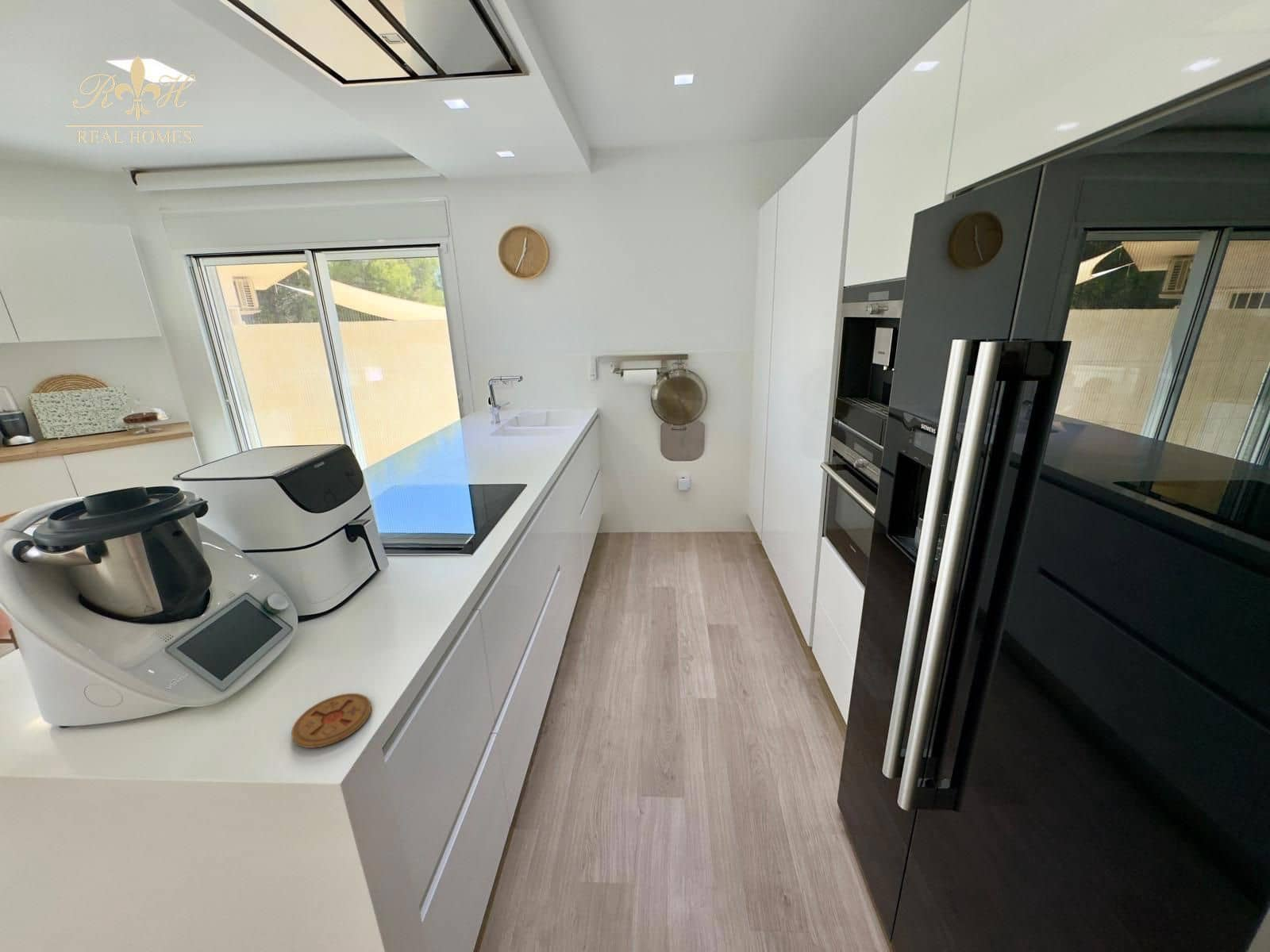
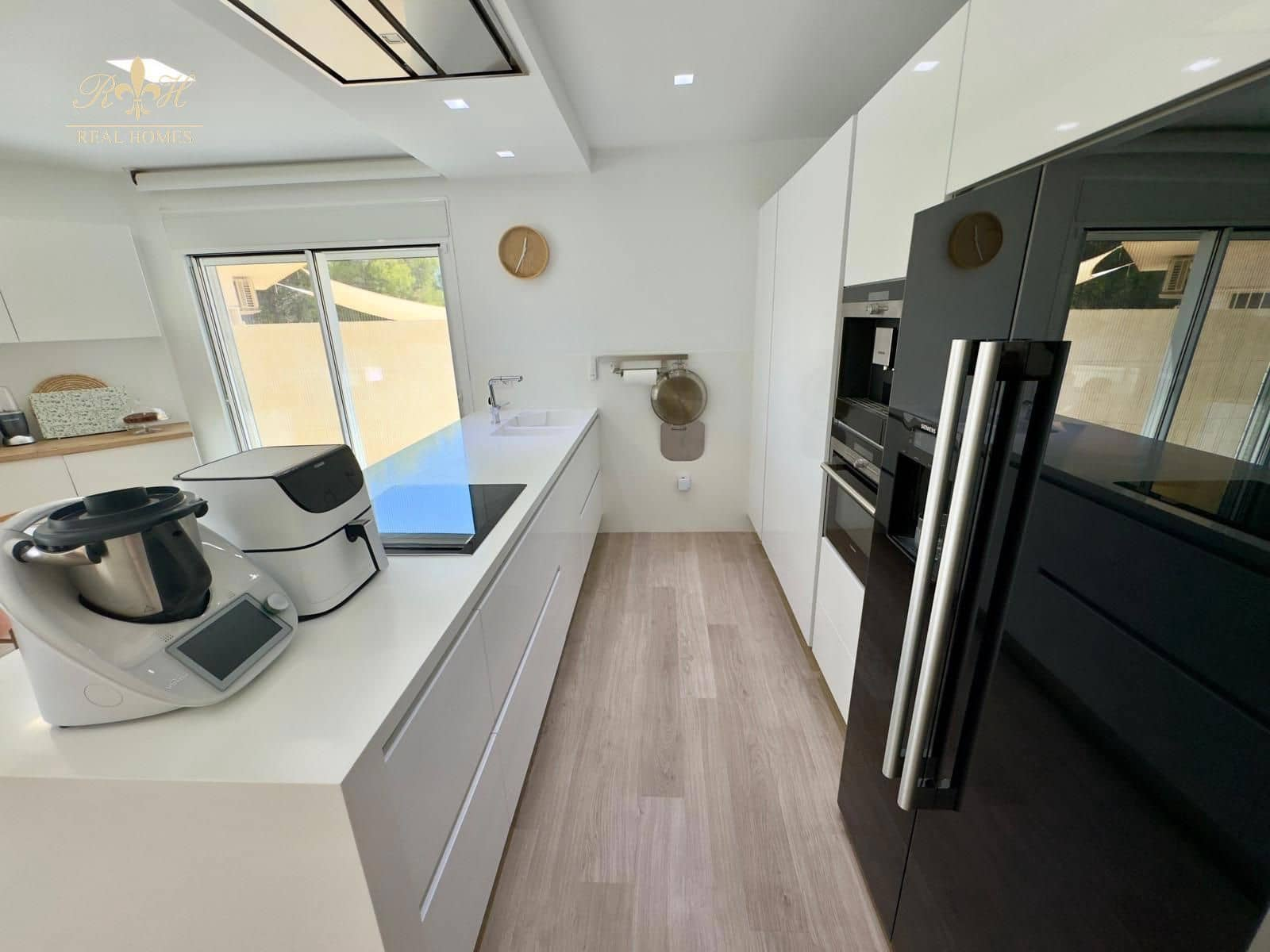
- coaster [291,693,372,749]
